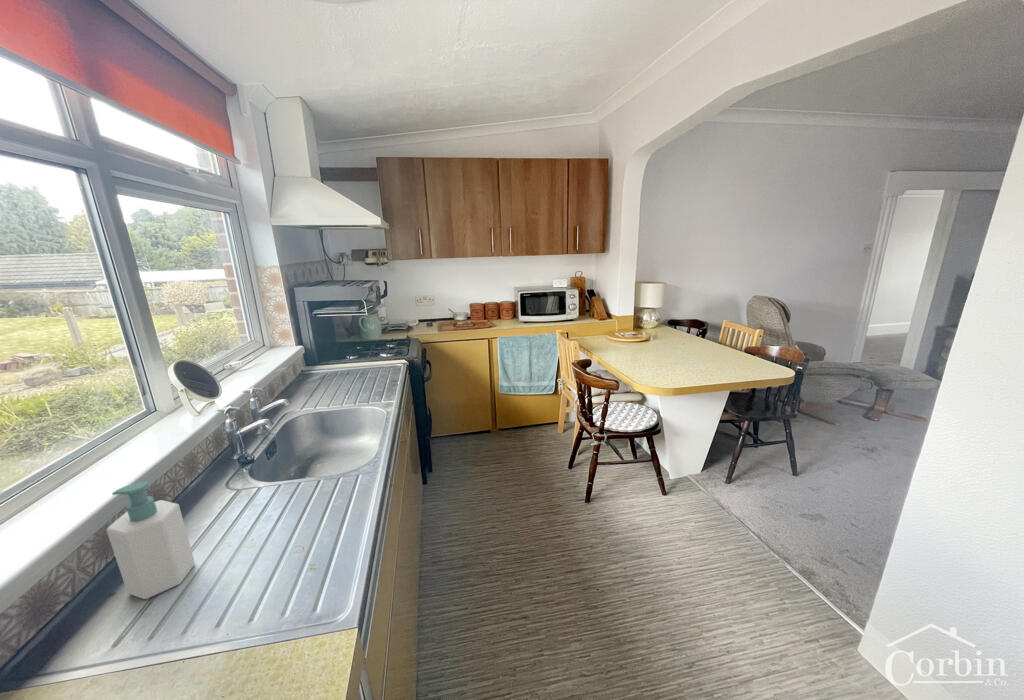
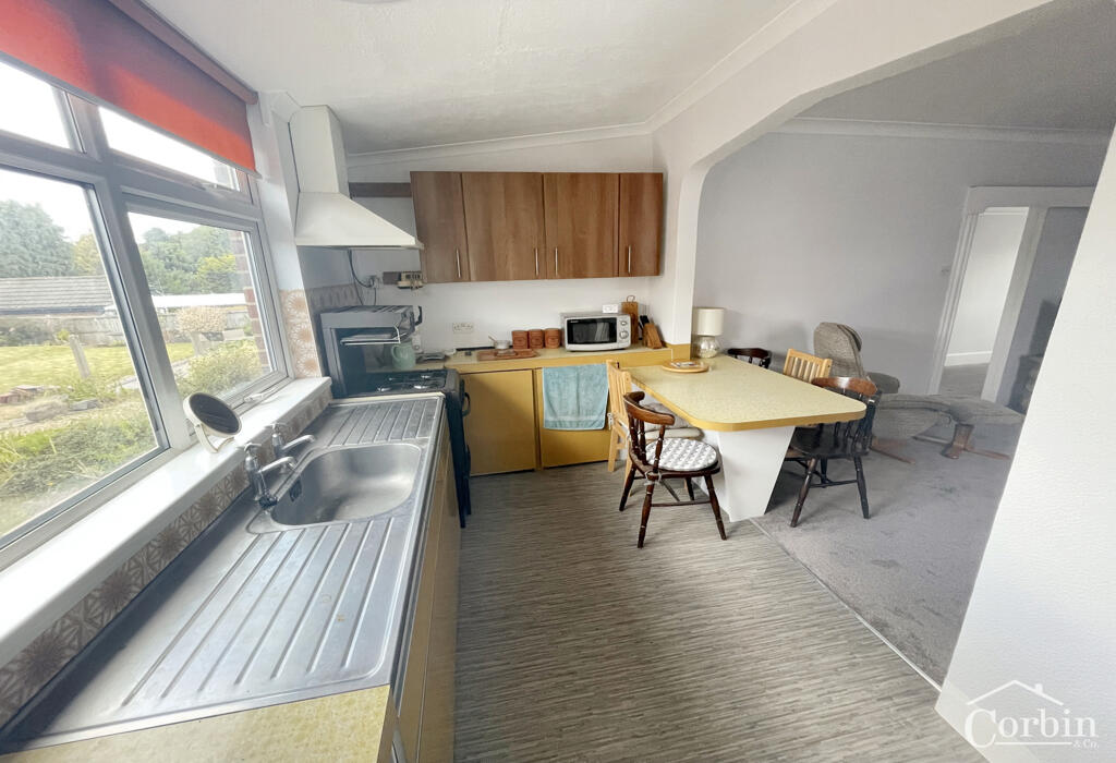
- soap bottle [105,481,196,600]
